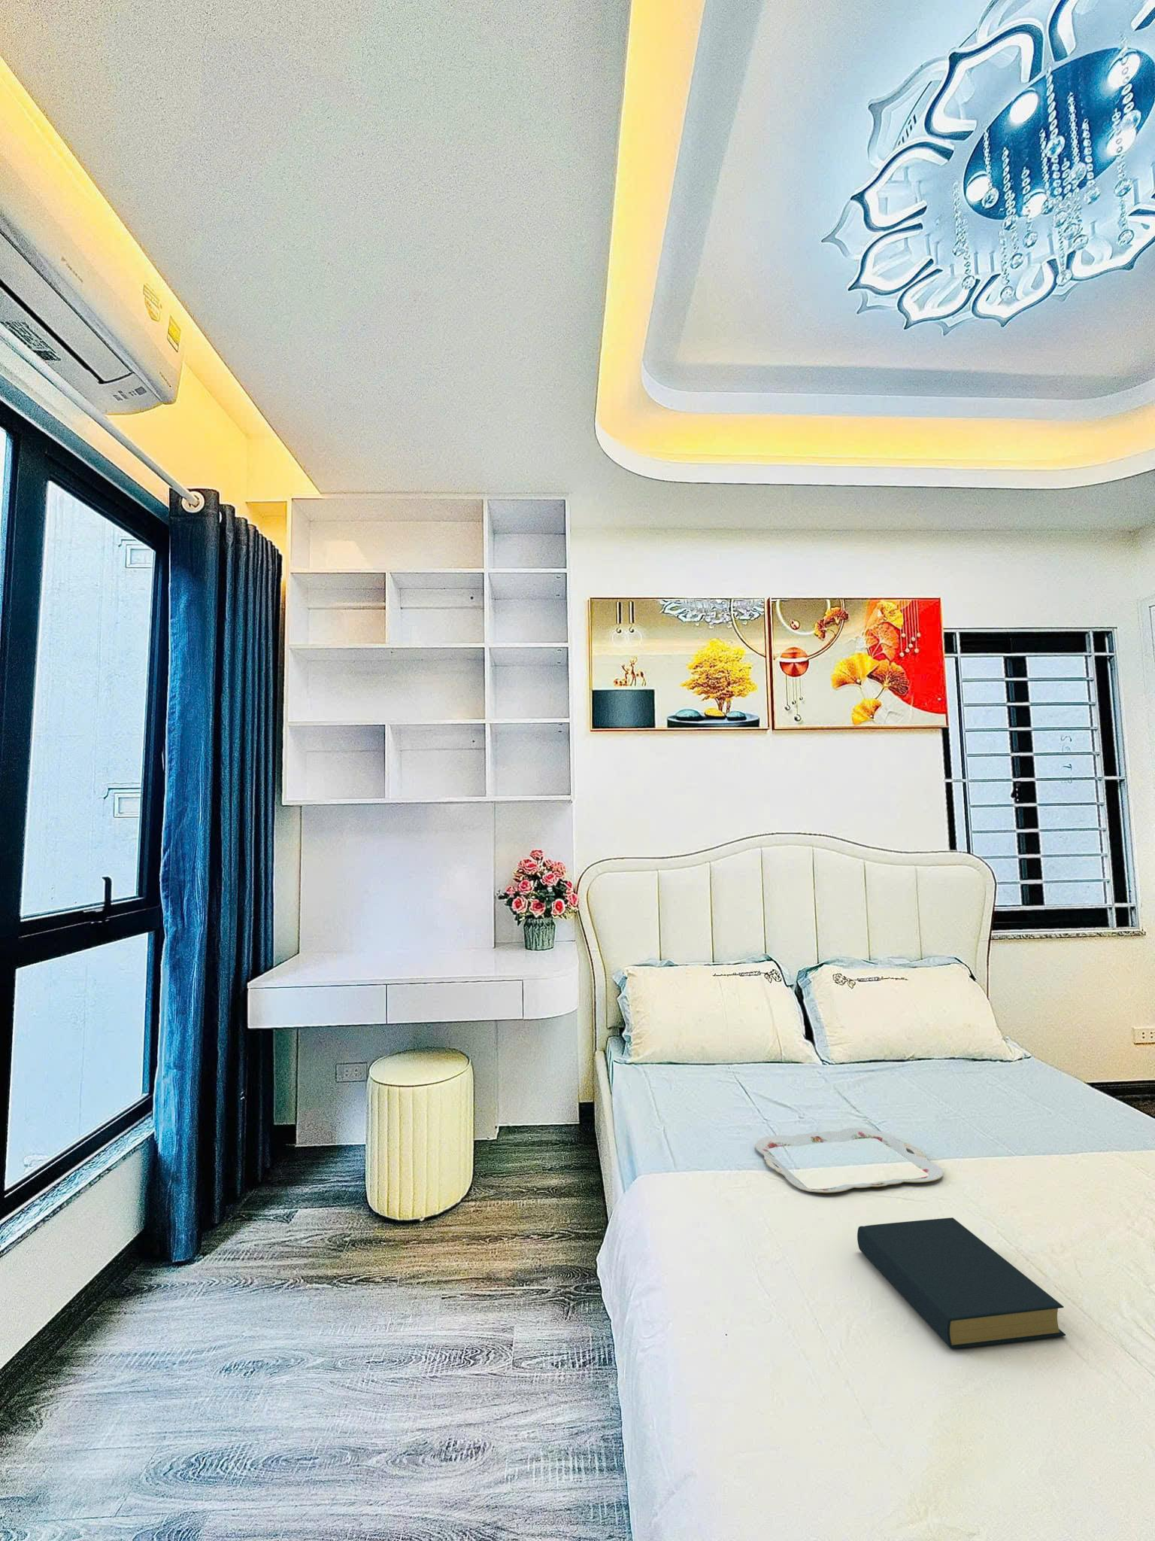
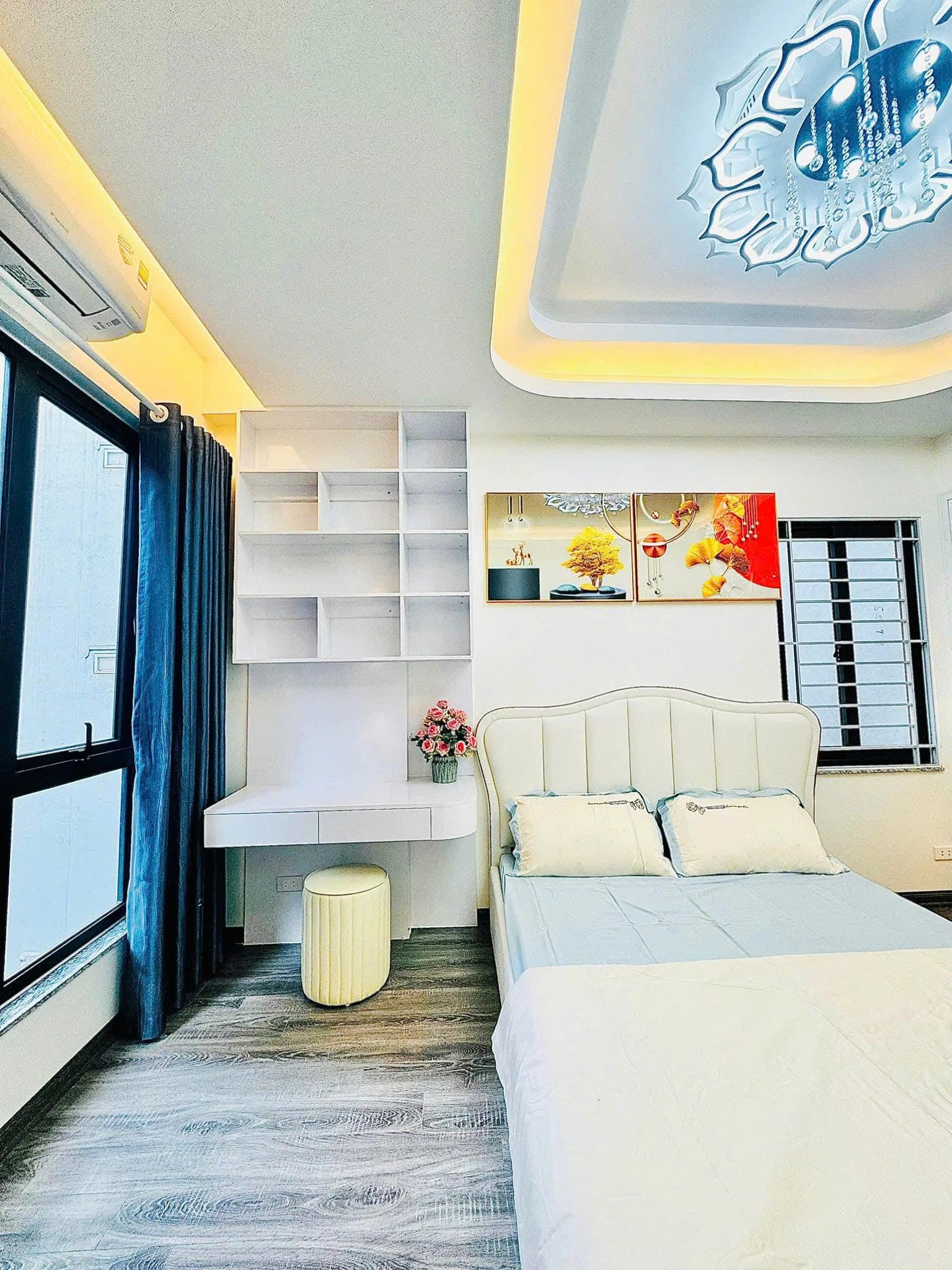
- hardback book [857,1217,1066,1349]
- serving tray [755,1127,944,1194]
